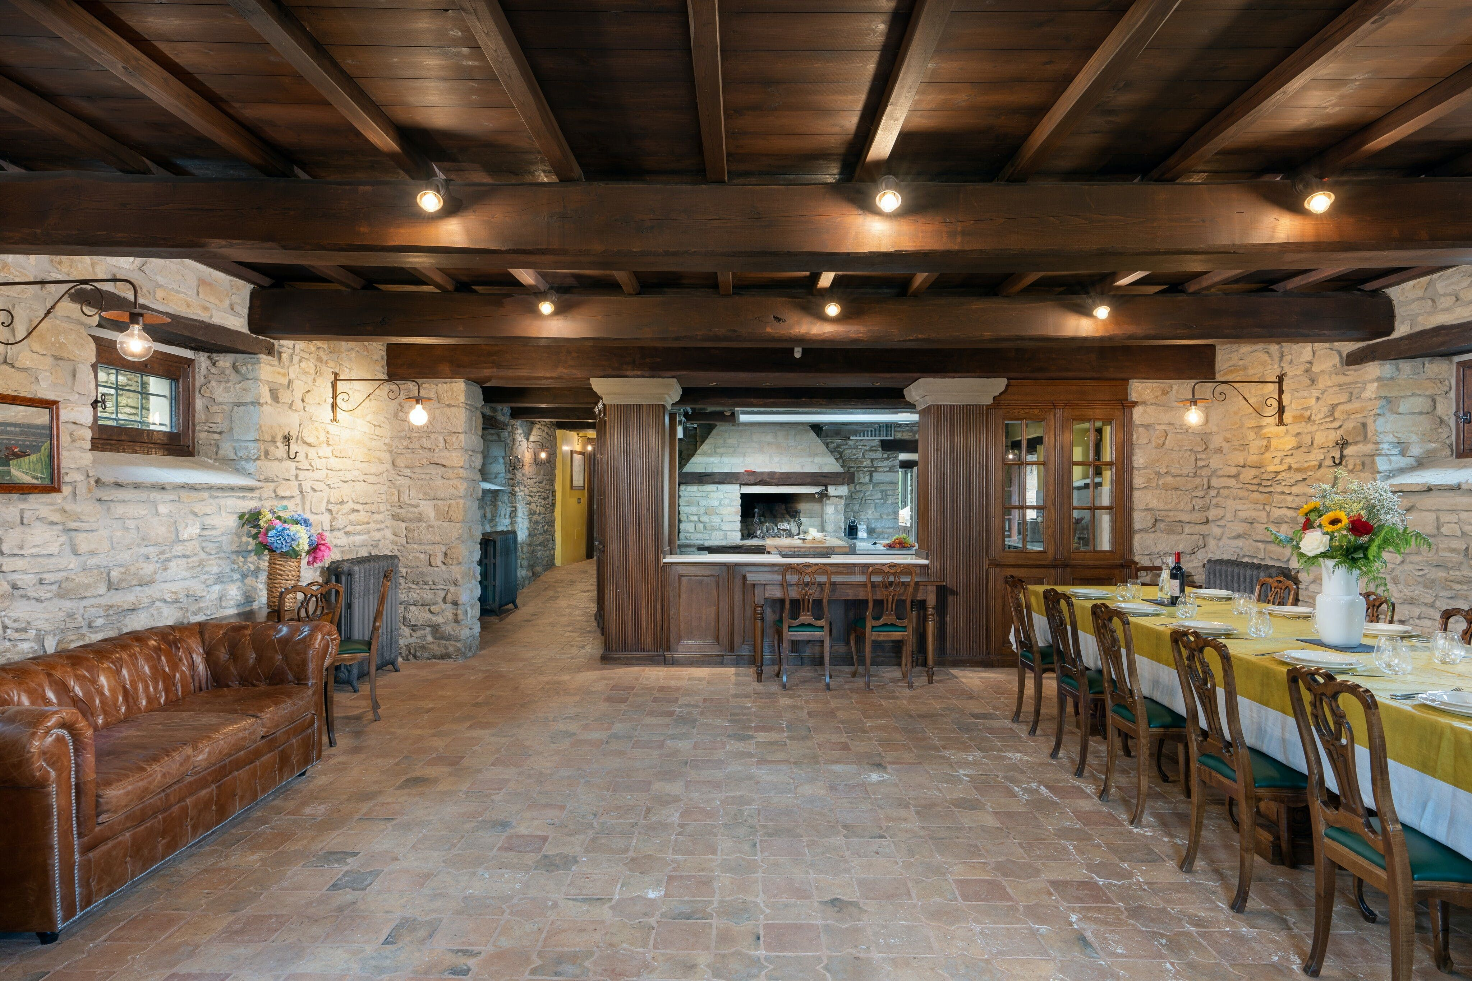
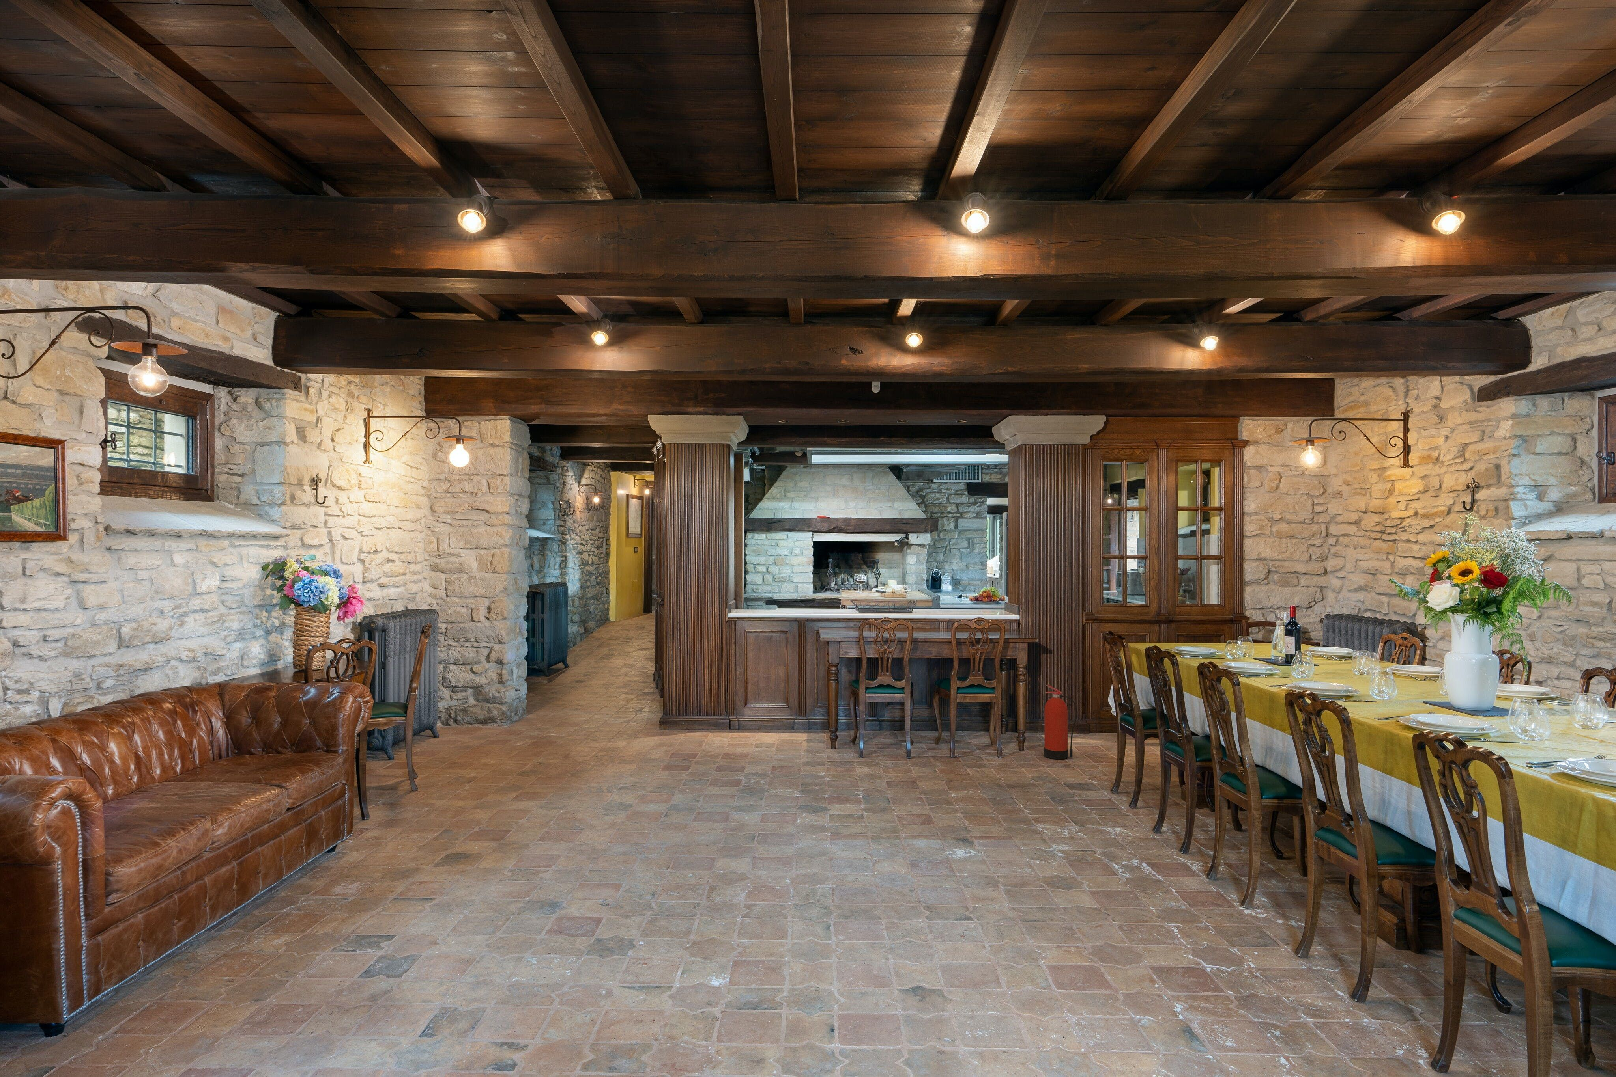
+ fire extinguisher [1044,684,1077,760]
